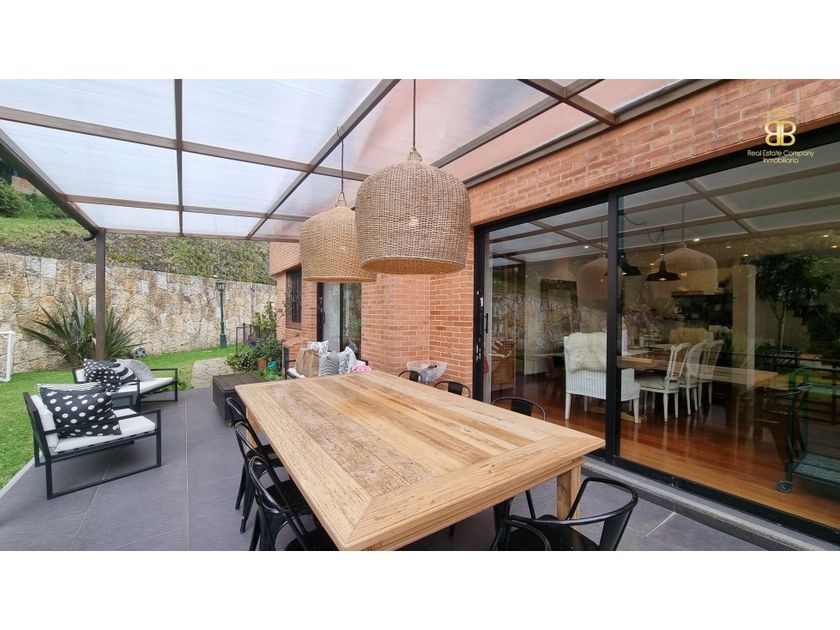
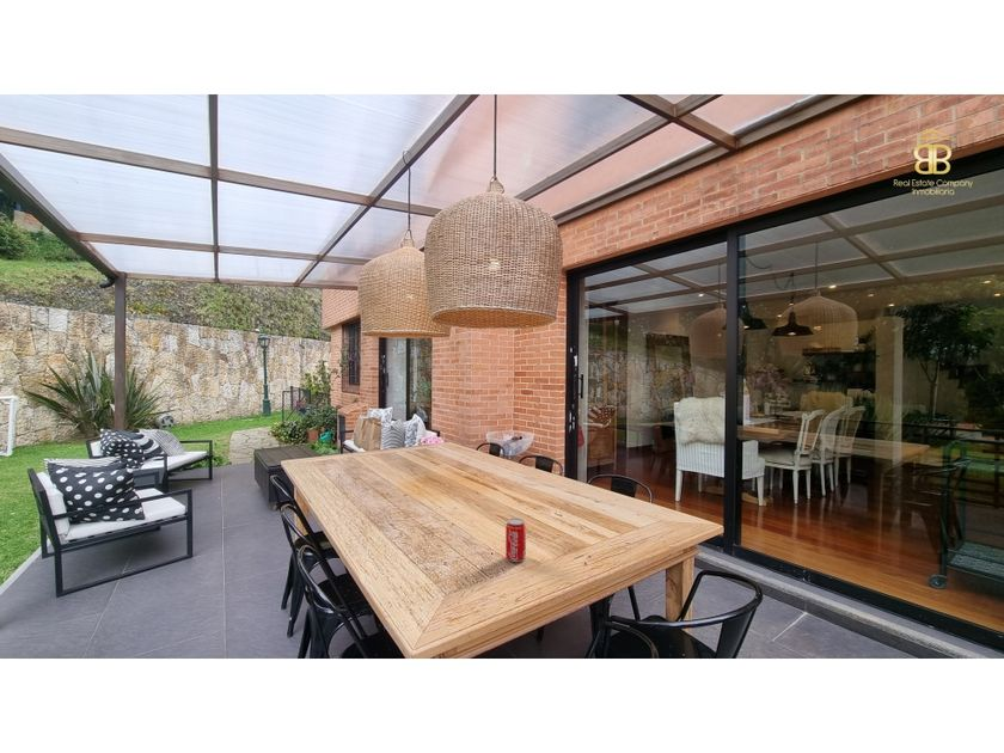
+ beverage can [504,518,527,563]
